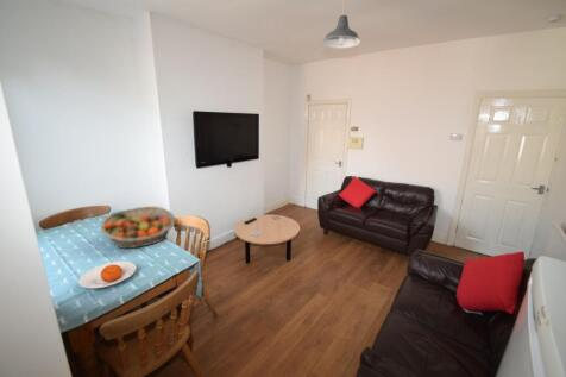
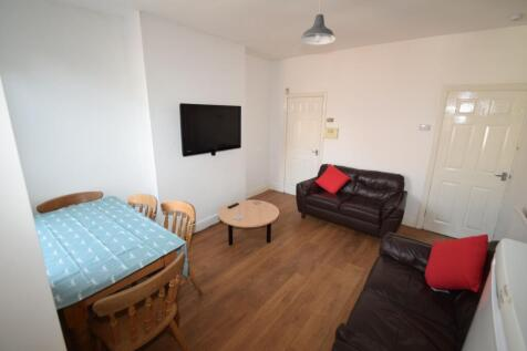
- plate [77,259,138,289]
- fruit basket [100,206,176,250]
